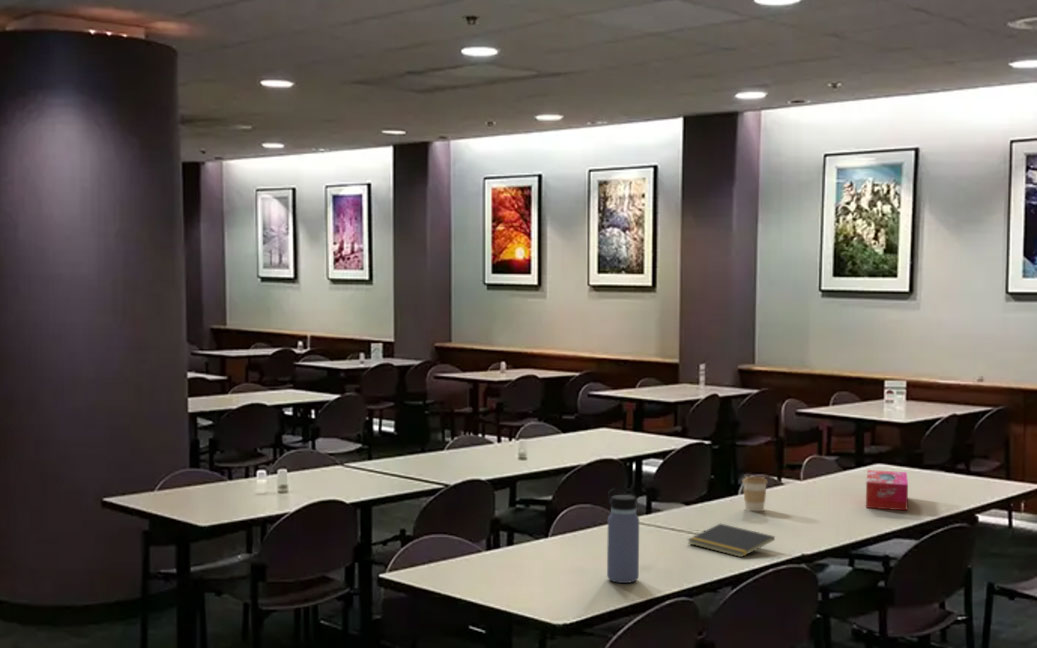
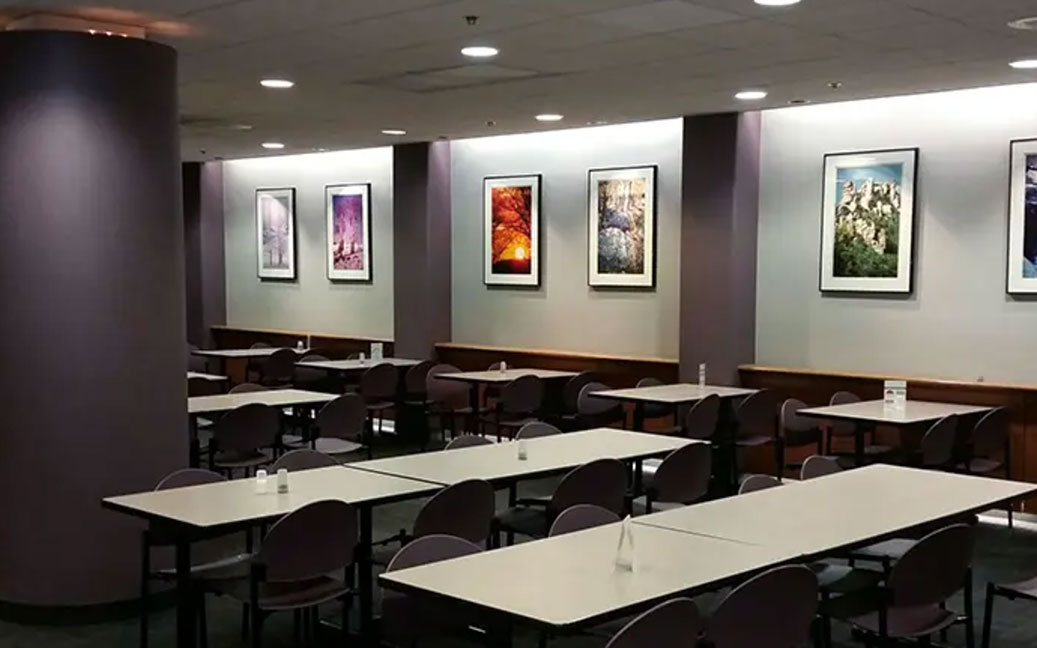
- water bottle [606,486,640,584]
- tissue box [865,469,909,511]
- notepad [687,523,776,558]
- coffee cup [742,476,768,512]
